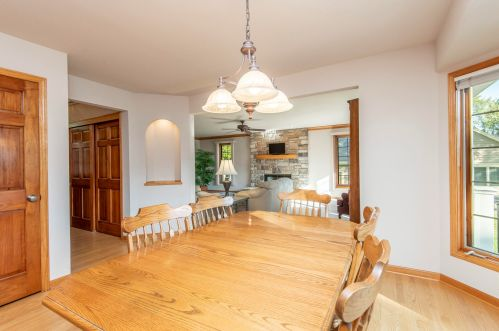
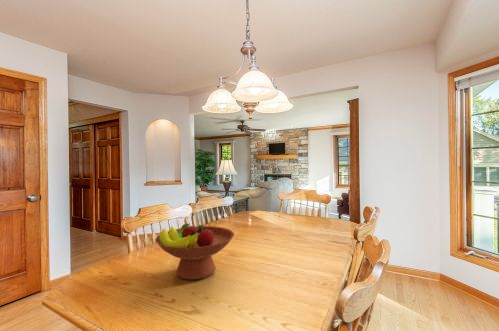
+ fruit bowl [154,222,235,281]
